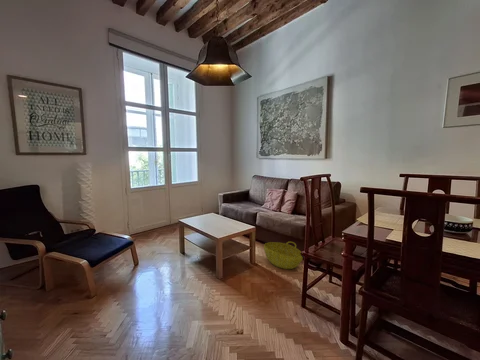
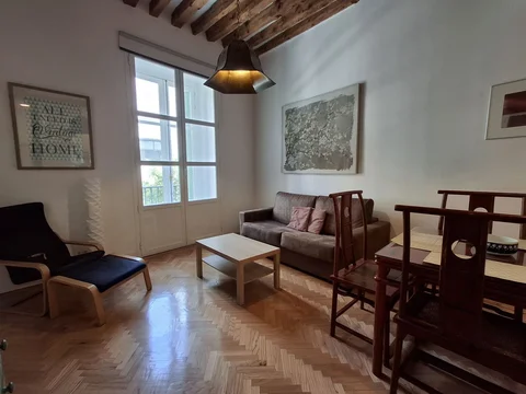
- basket [263,241,304,270]
